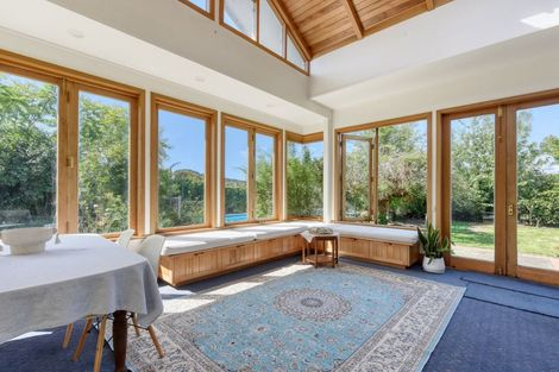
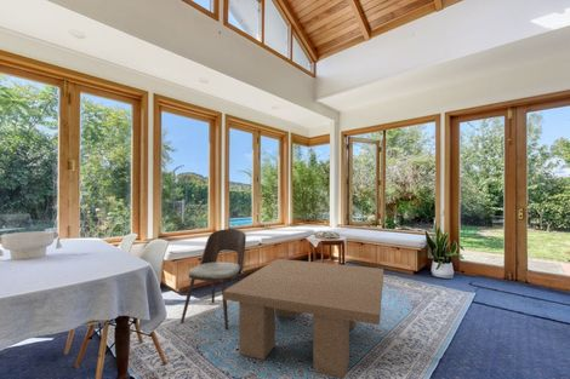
+ dining chair [179,228,247,331]
+ coffee table [222,258,384,379]
